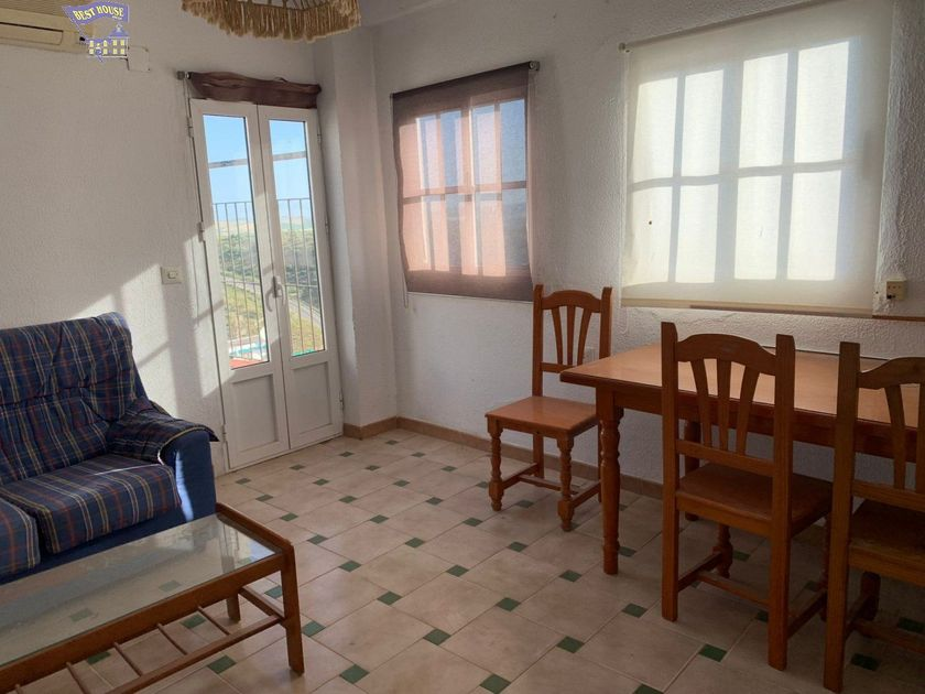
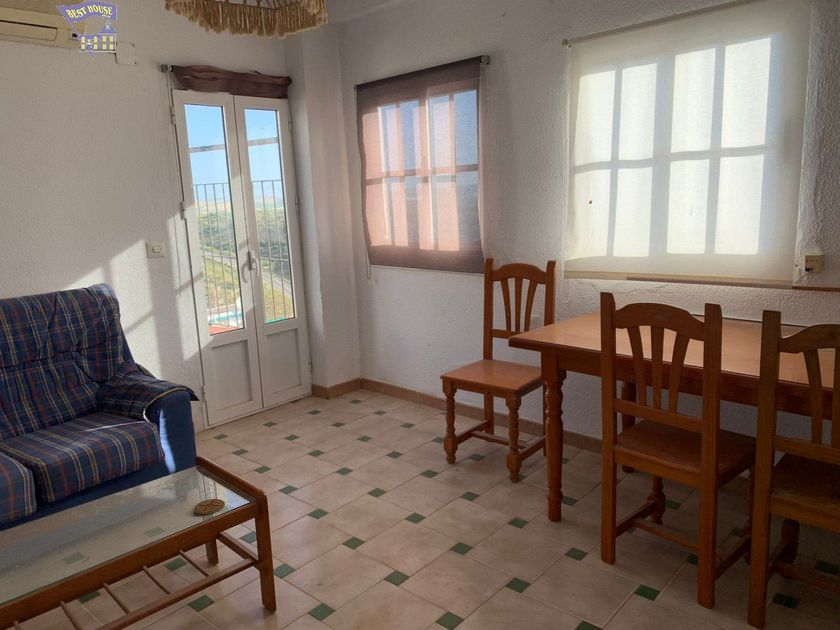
+ coaster [193,498,226,516]
